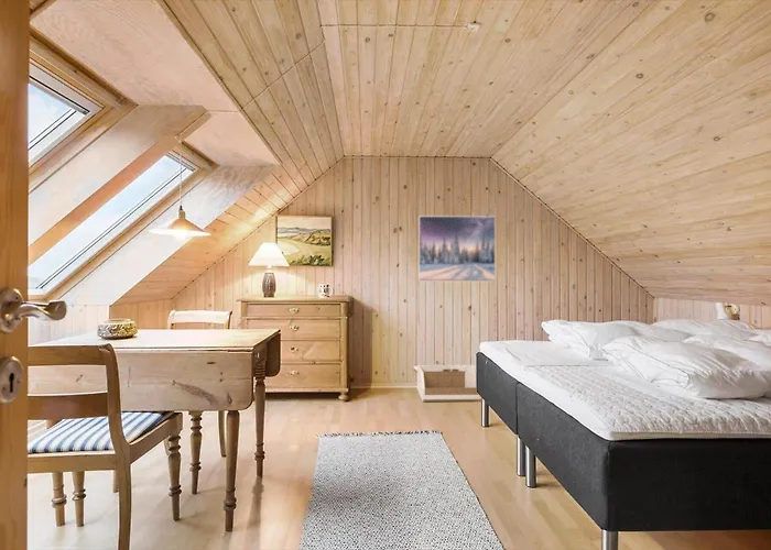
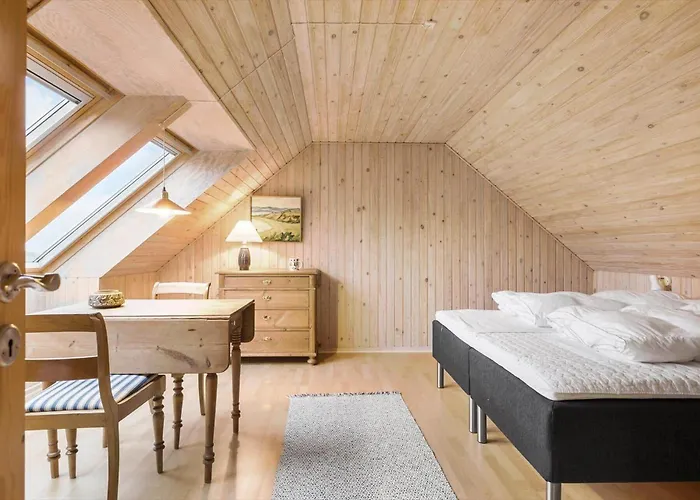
- storage bin [412,364,482,403]
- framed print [417,215,497,283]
